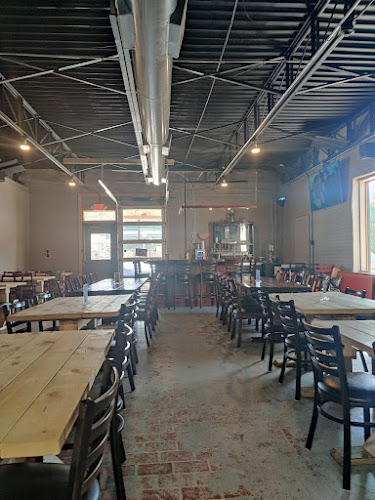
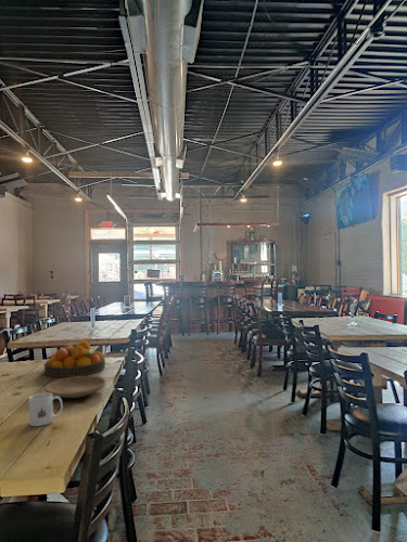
+ plate [43,375,107,399]
+ mug [28,391,64,427]
+ fruit bowl [43,339,106,378]
